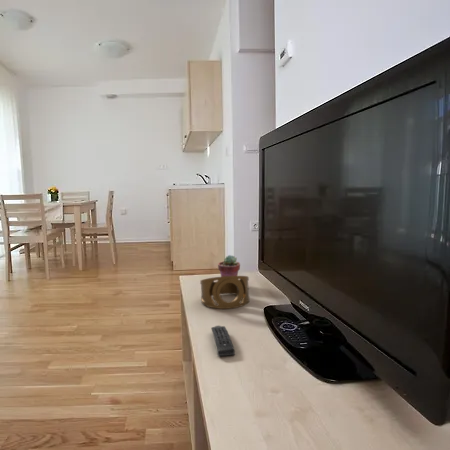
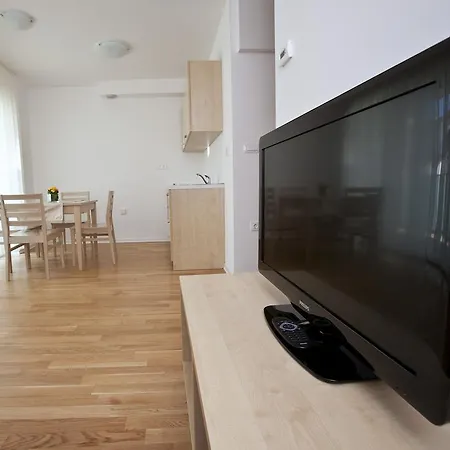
- potted succulent [217,254,241,277]
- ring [199,275,251,310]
- remote control [210,325,236,357]
